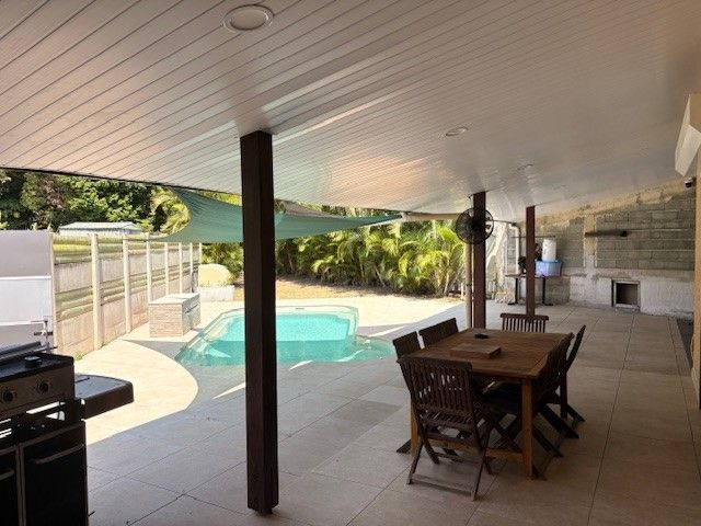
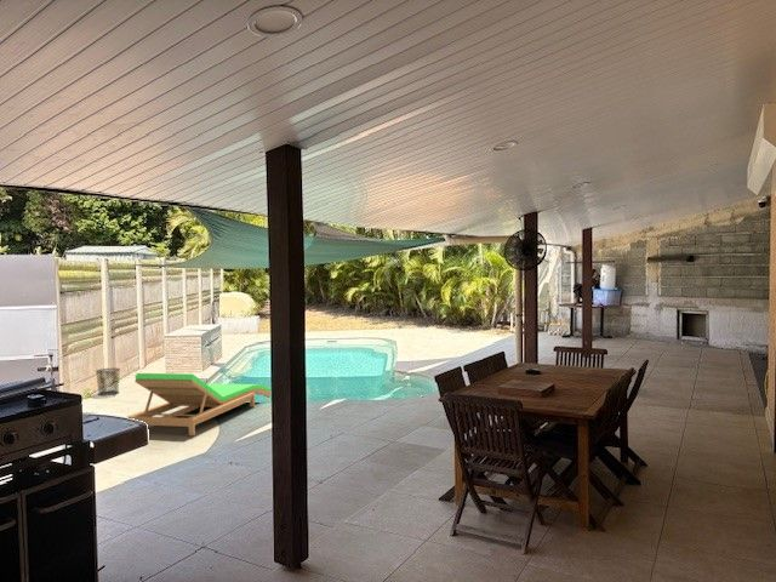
+ waste bin [95,367,121,396]
+ lounge chair [126,372,272,436]
